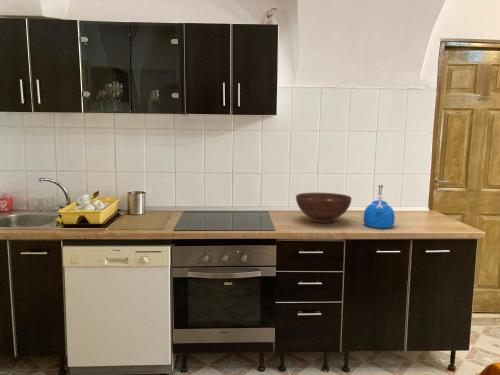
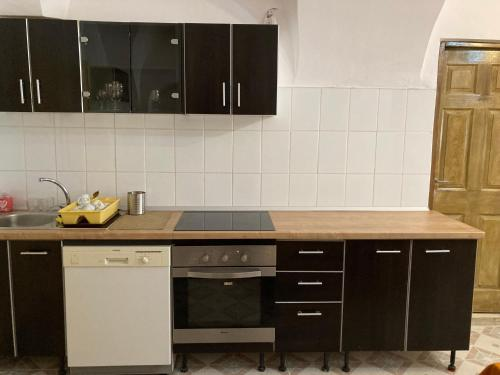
- kettle [362,184,396,229]
- fruit bowl [295,192,352,224]
